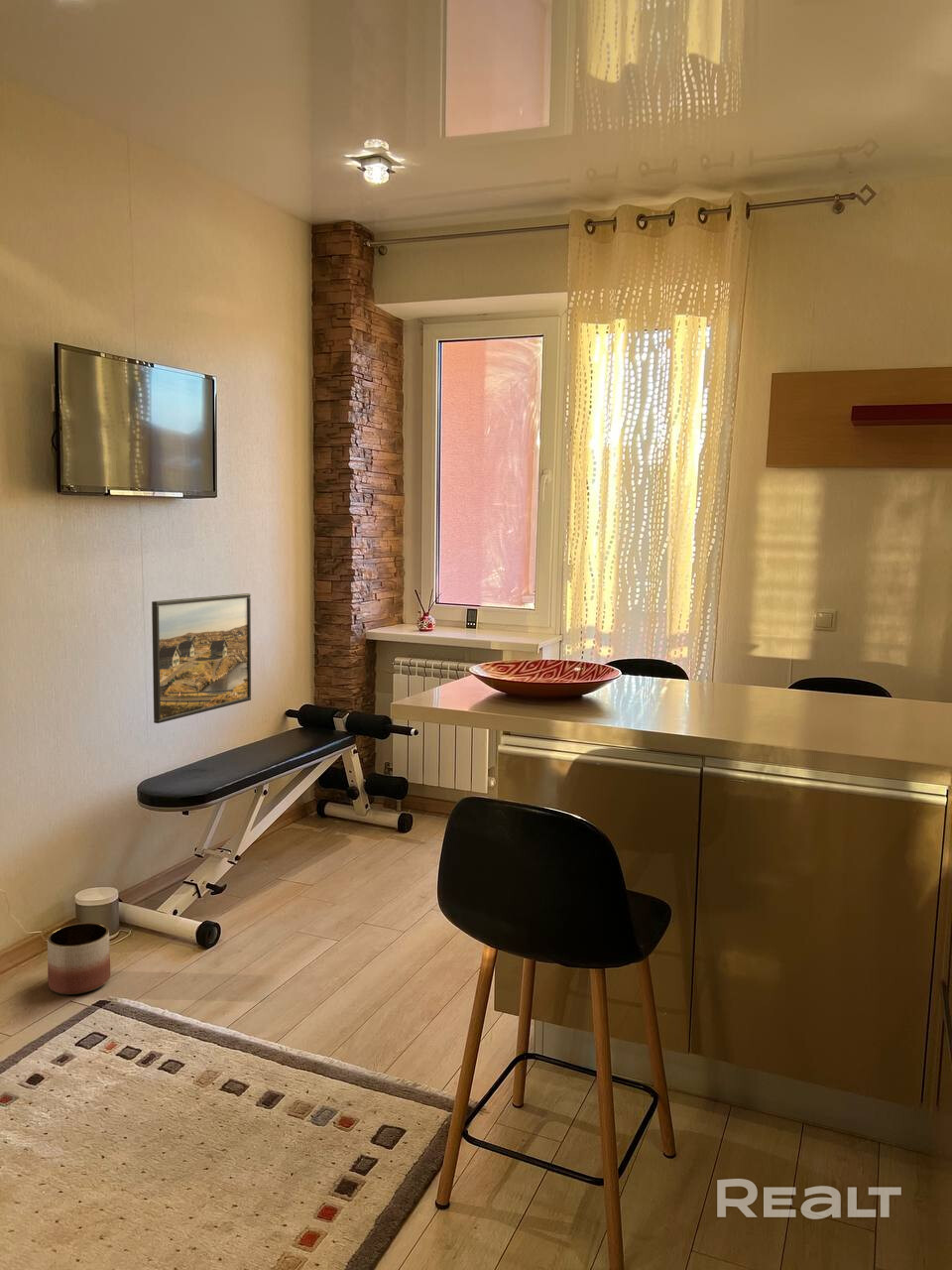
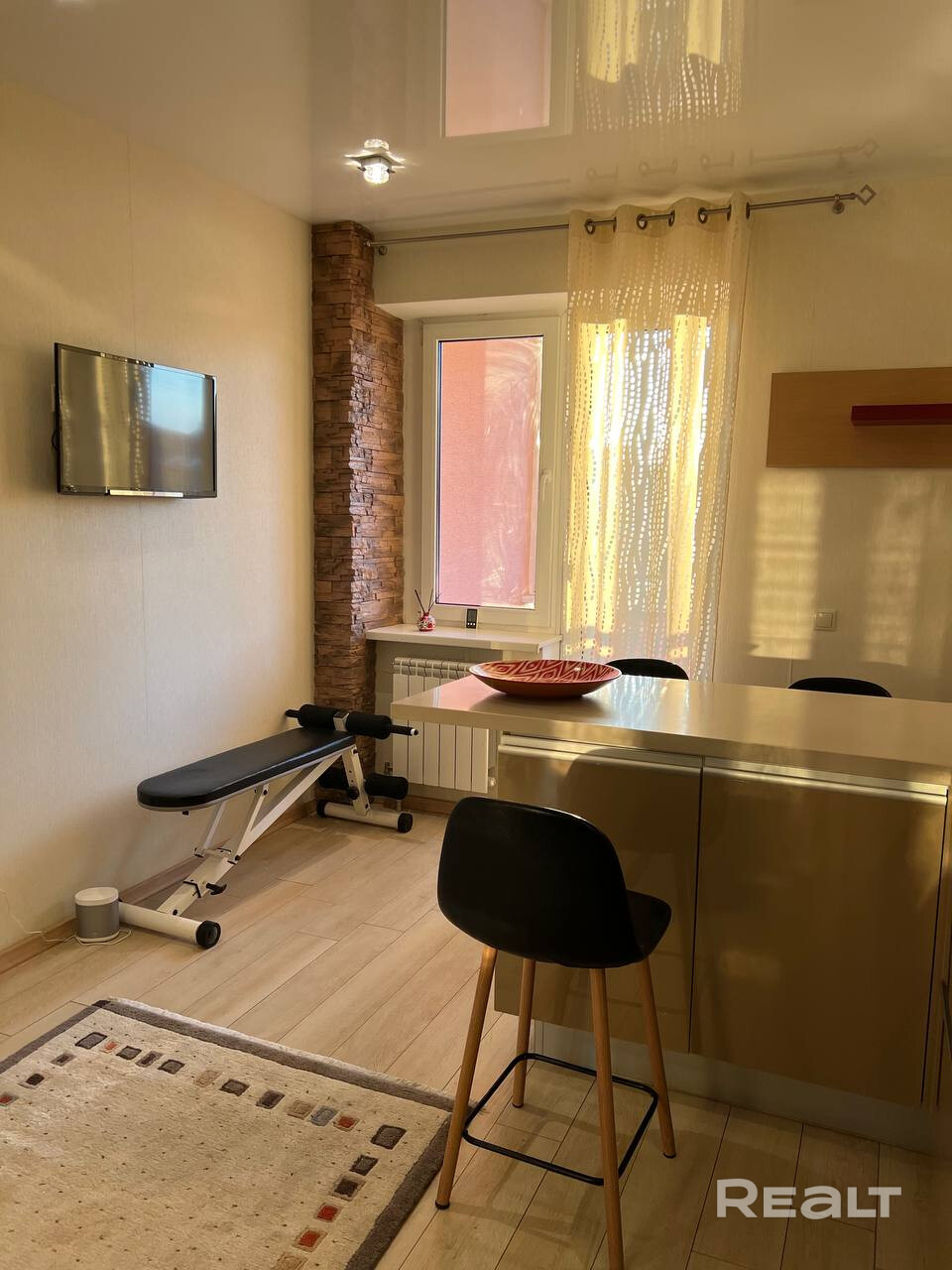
- planter [47,922,111,995]
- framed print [151,592,252,724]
